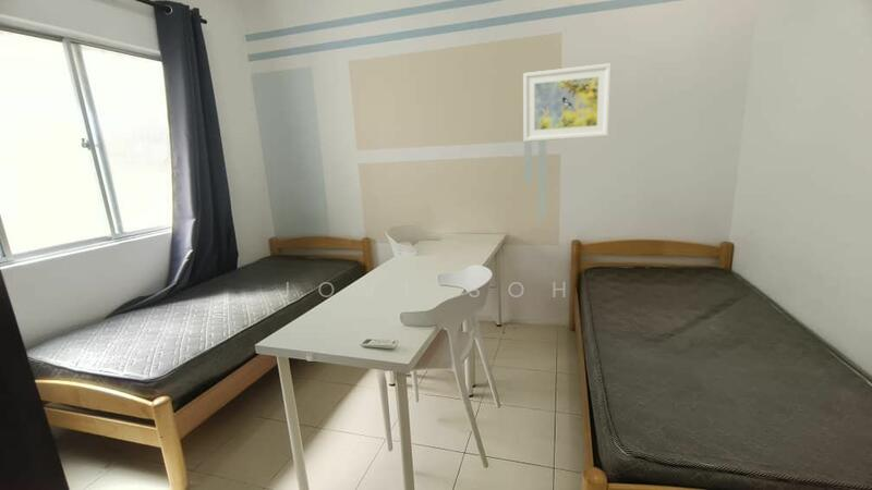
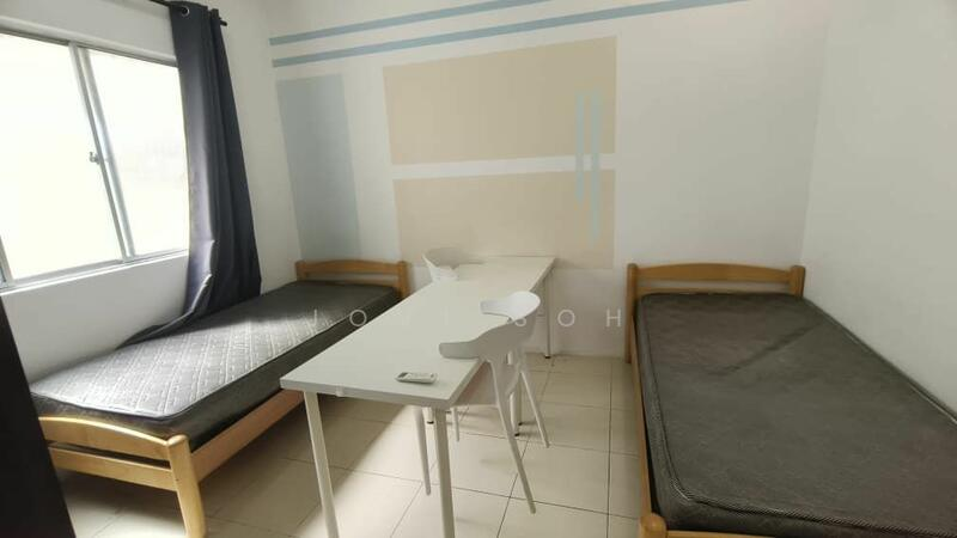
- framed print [522,62,613,143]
